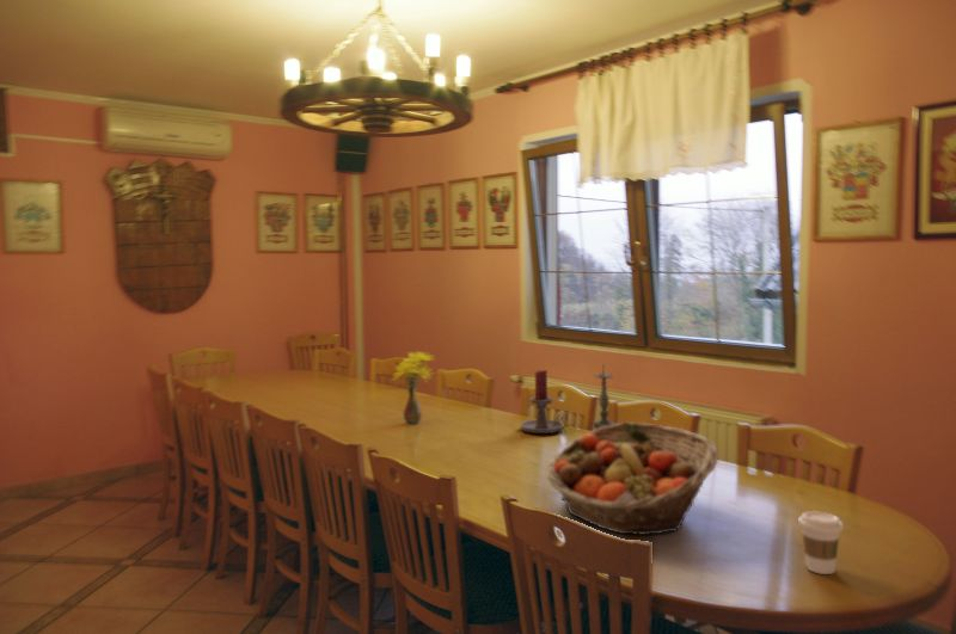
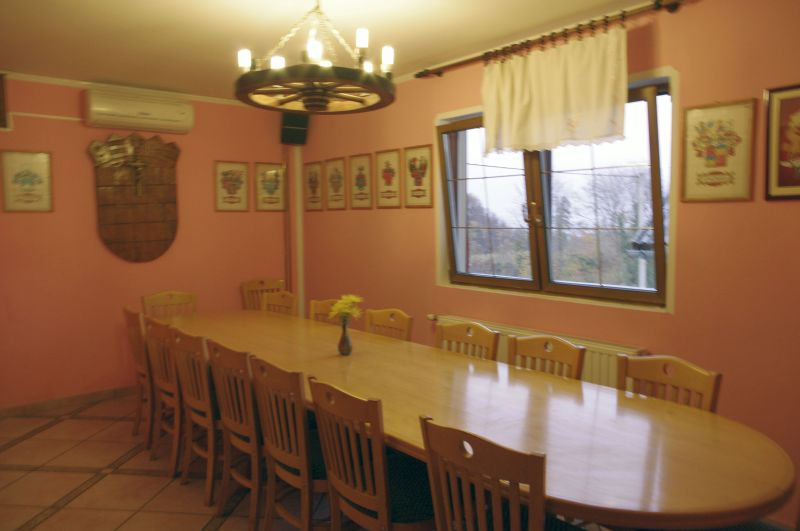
- fruit basket [546,421,719,536]
- coffee cup [797,510,845,575]
- candle holder [593,365,617,430]
- candle holder [519,369,569,435]
